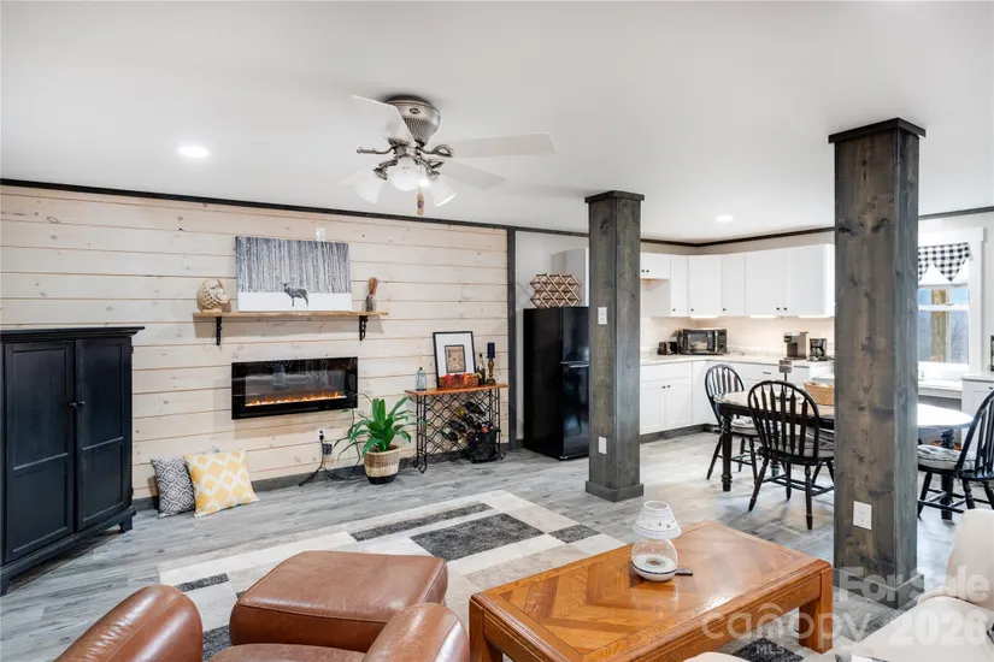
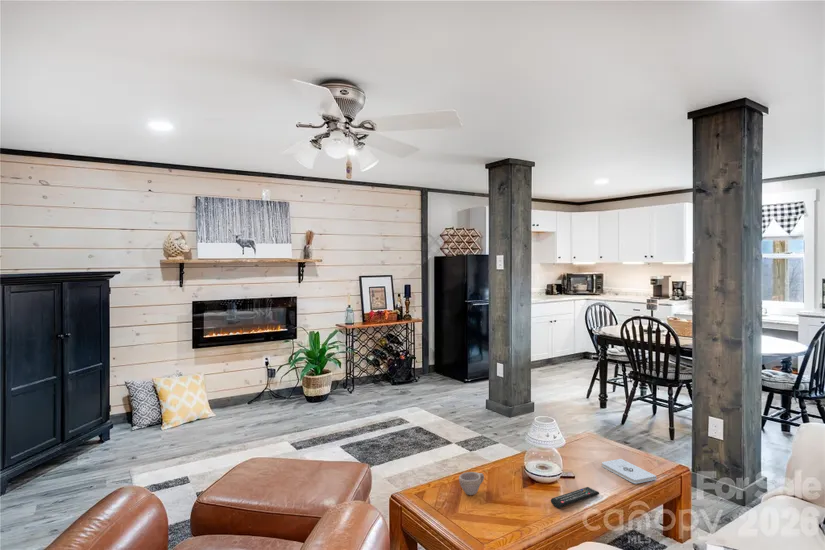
+ notepad [601,458,657,485]
+ cup [458,471,485,496]
+ remote control [550,486,600,509]
